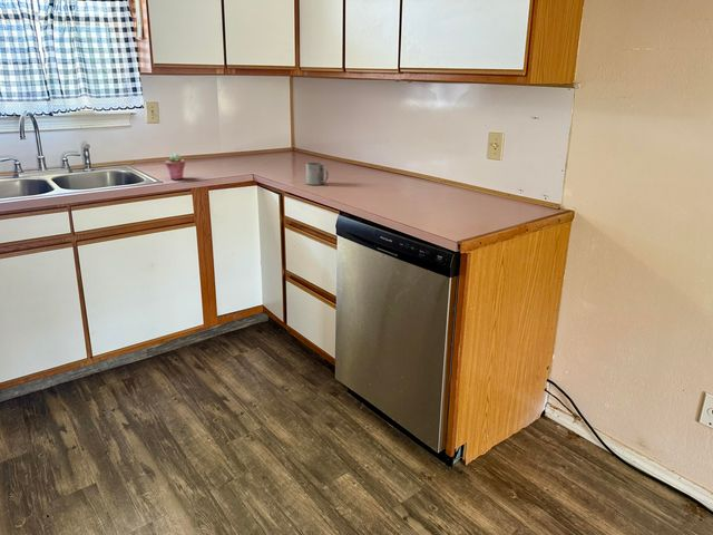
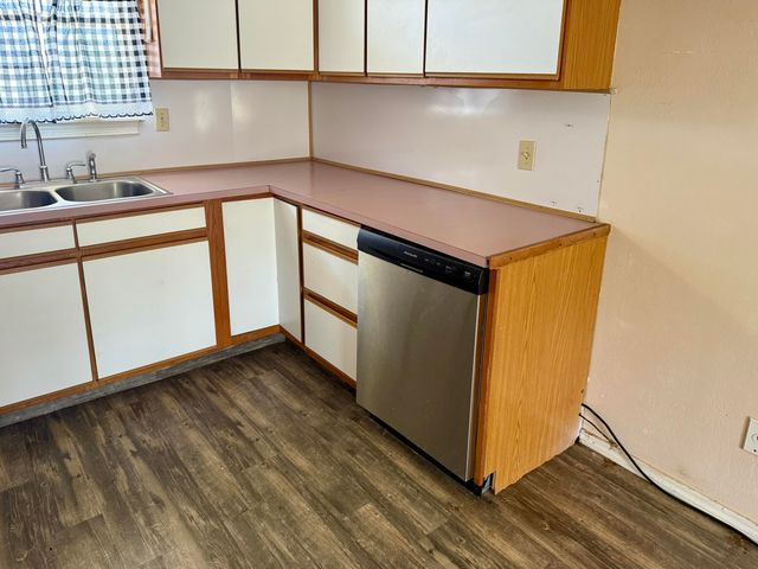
- potted succulent [164,153,186,181]
- mug [305,162,330,186]
